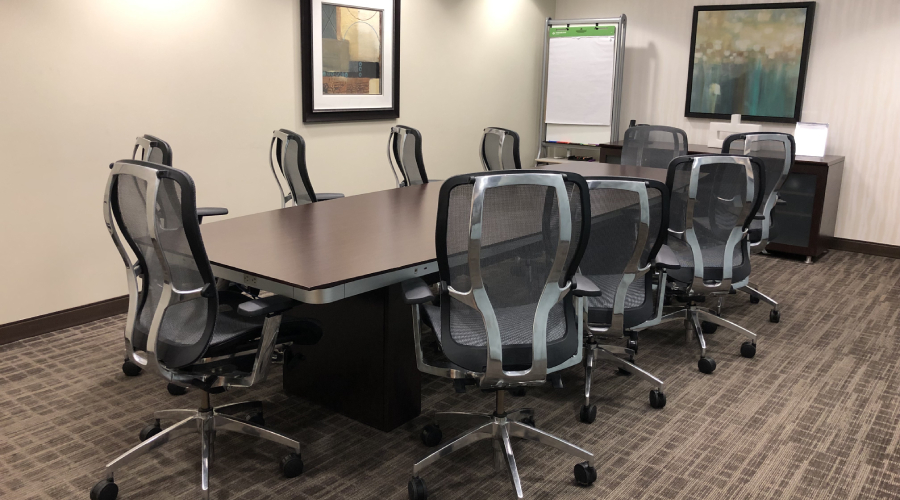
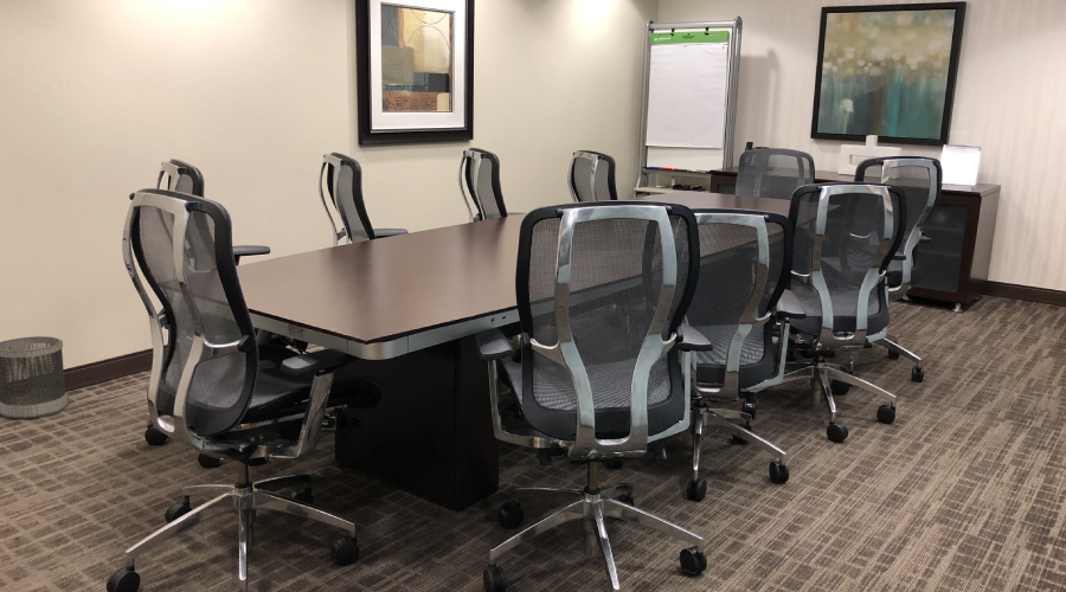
+ wastebasket [0,335,69,420]
